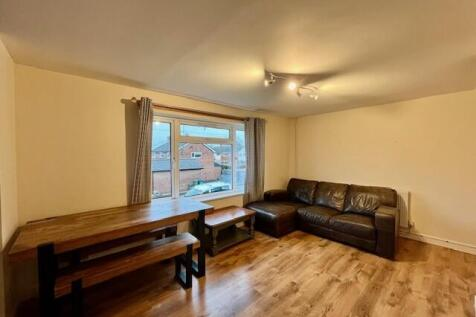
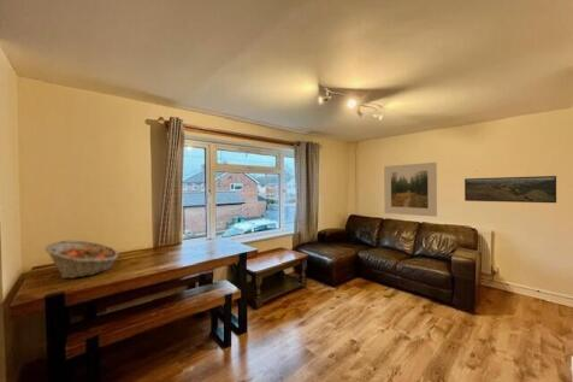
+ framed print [463,175,557,204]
+ fruit basket [43,240,119,280]
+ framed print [383,161,438,218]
